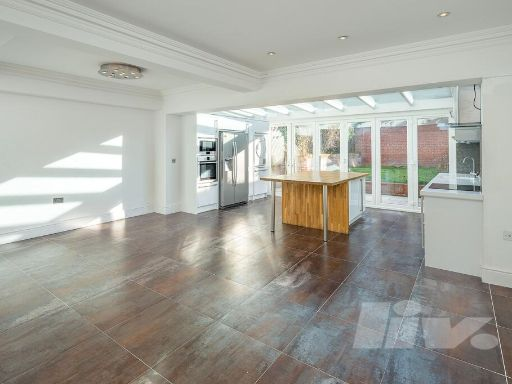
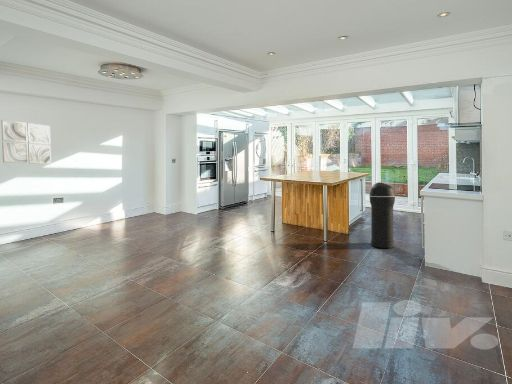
+ wall art [0,119,52,165]
+ trash can [368,181,396,249]
